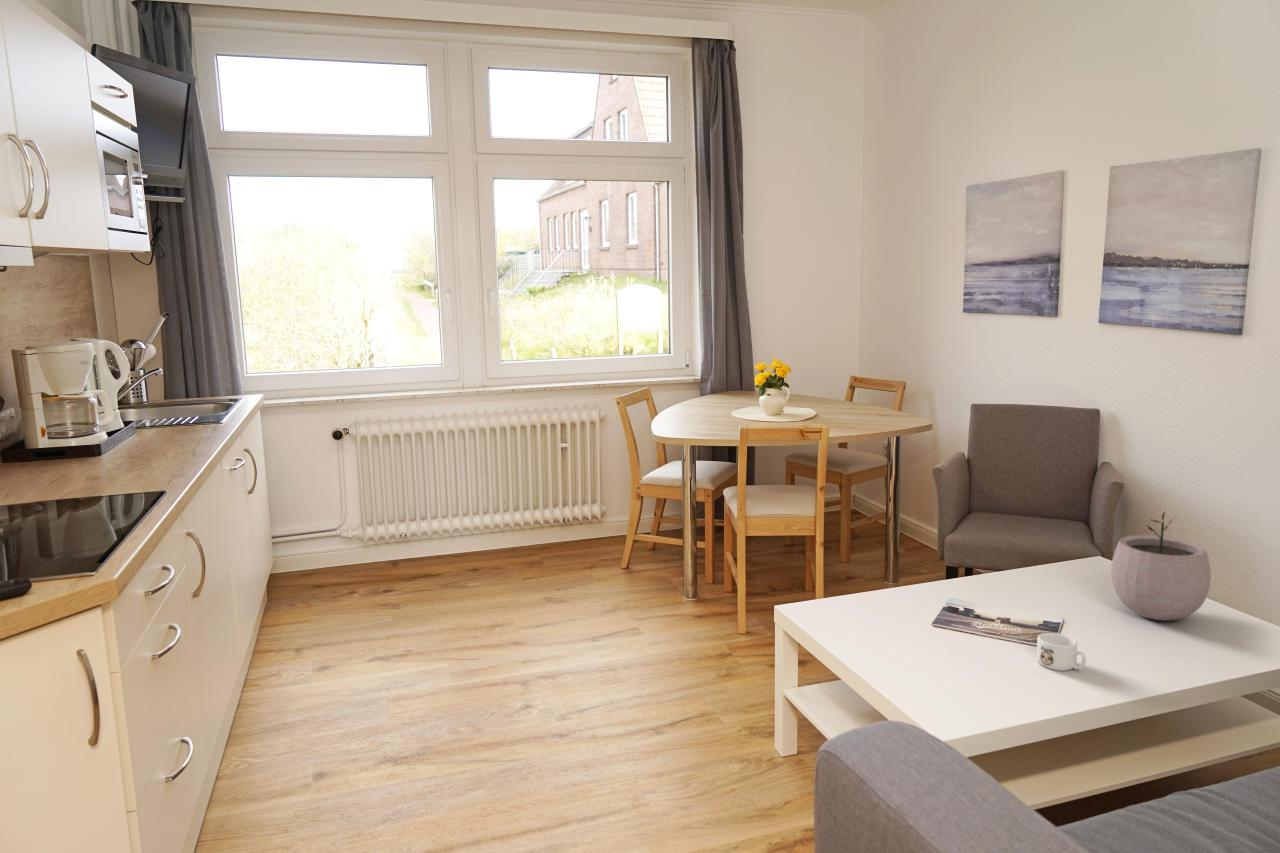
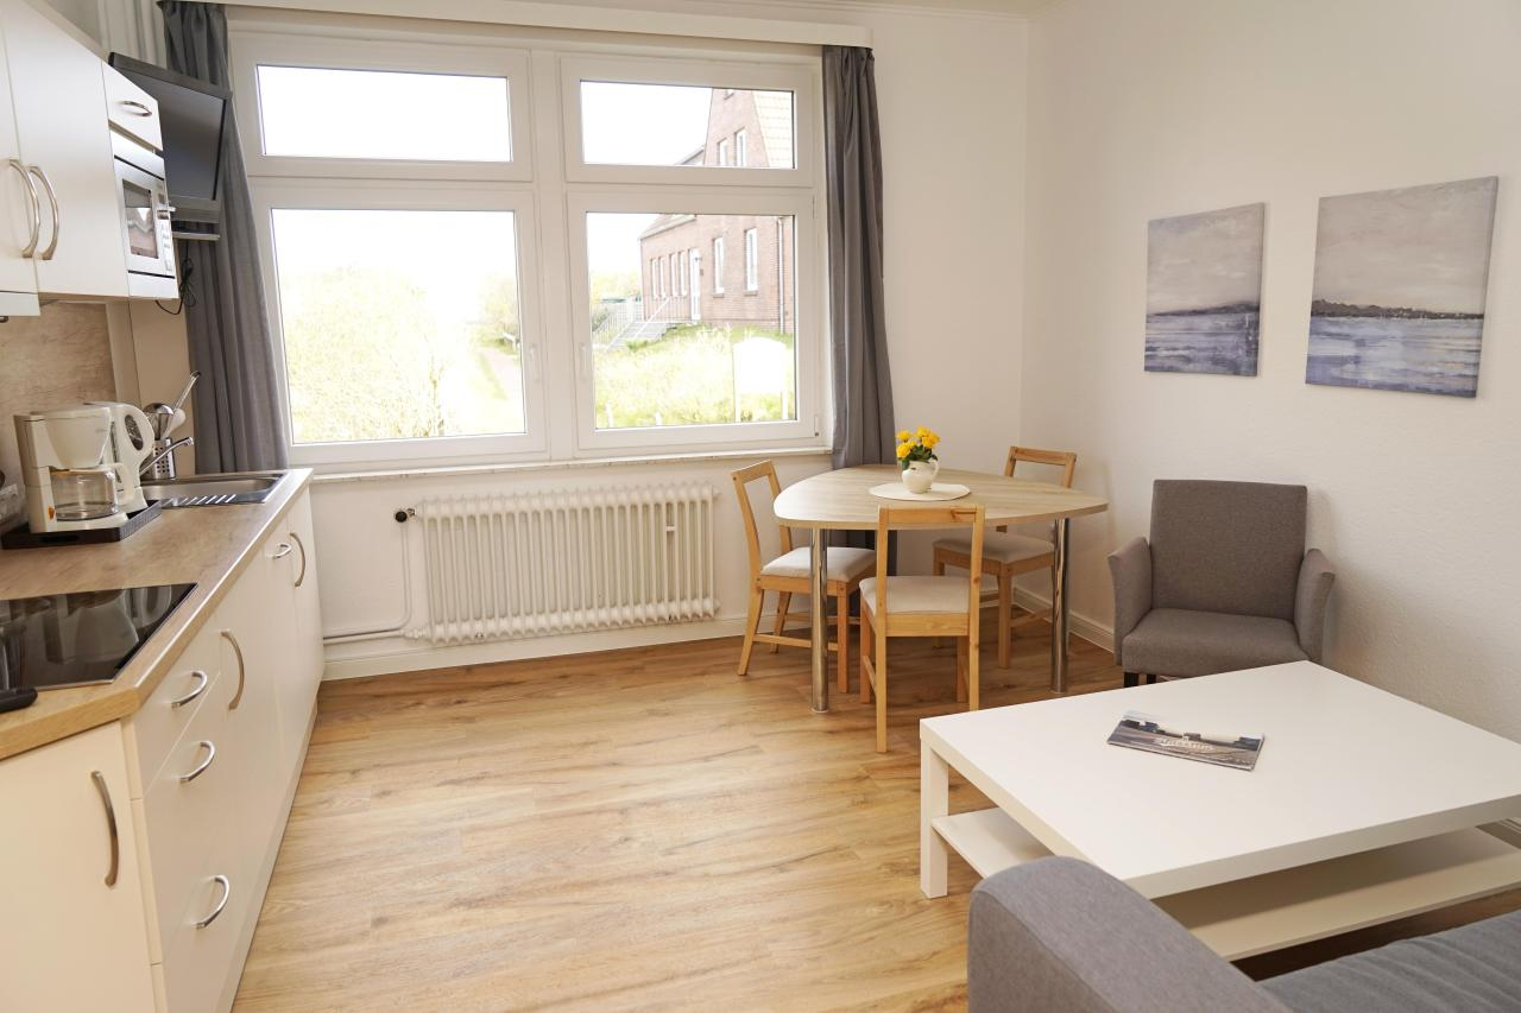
- plant pot [1110,511,1212,622]
- mug [1035,632,1087,672]
